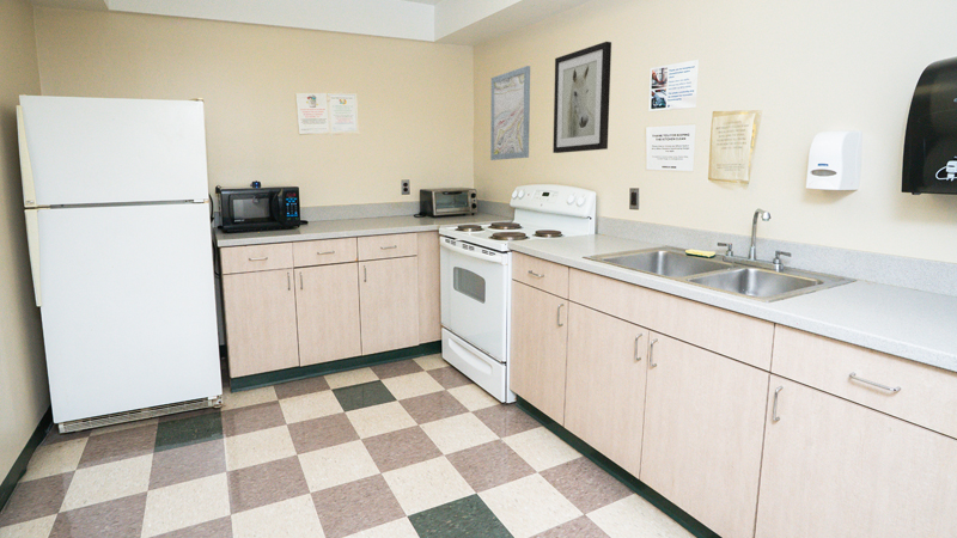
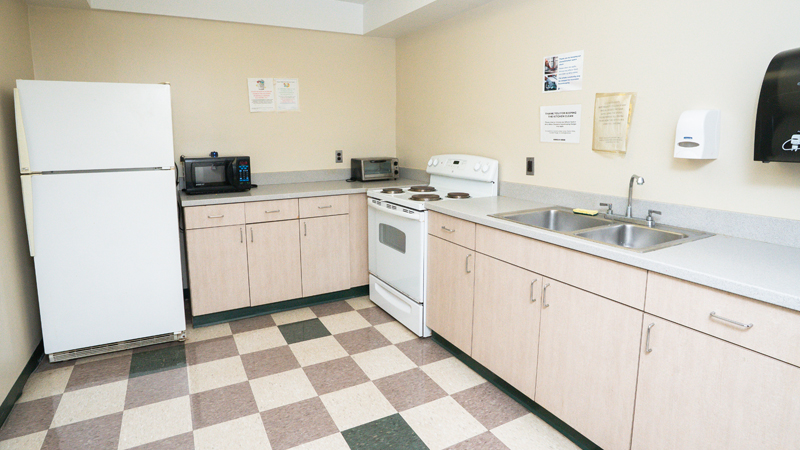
- wall art [551,41,612,154]
- wall art [489,65,531,161]
